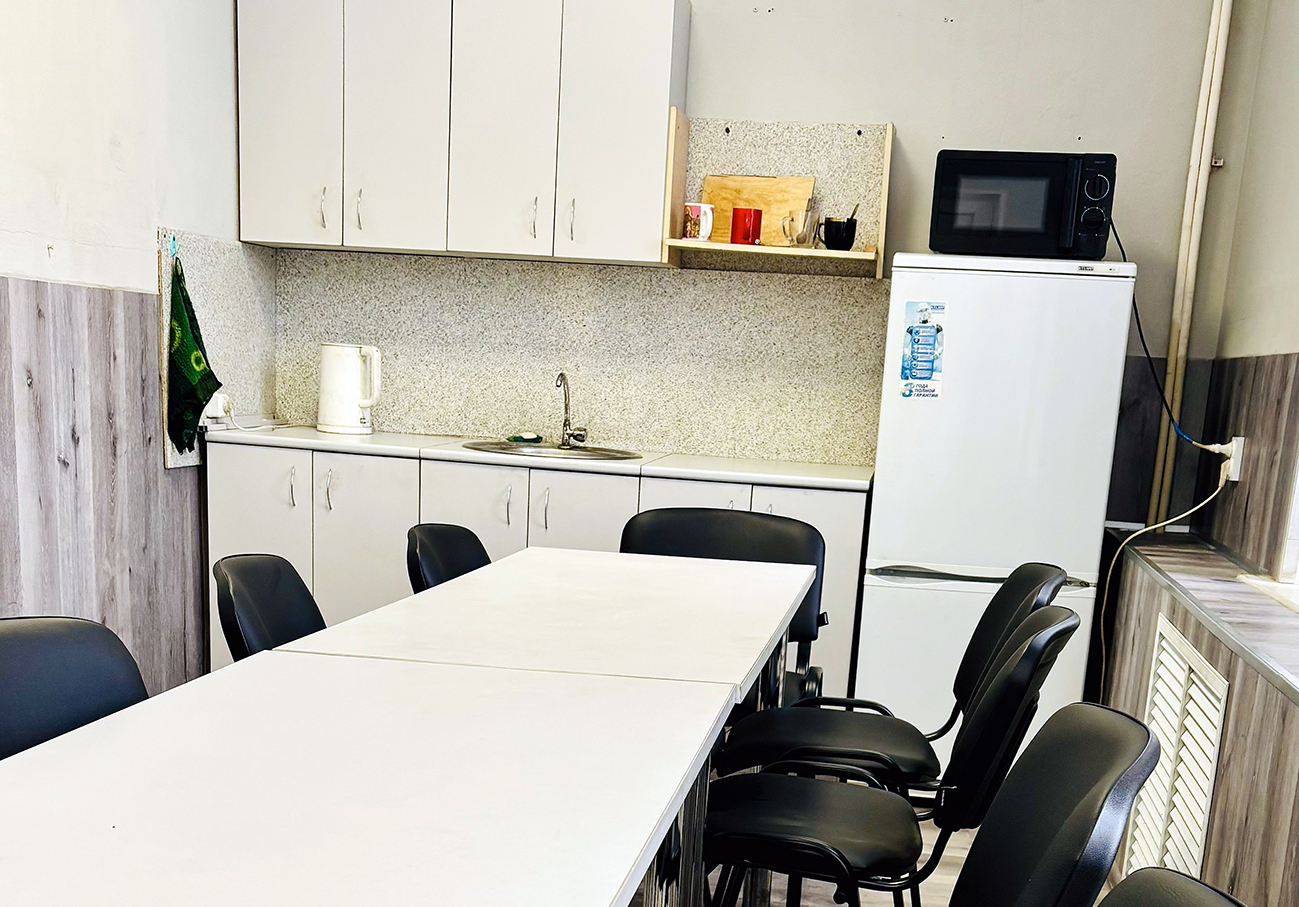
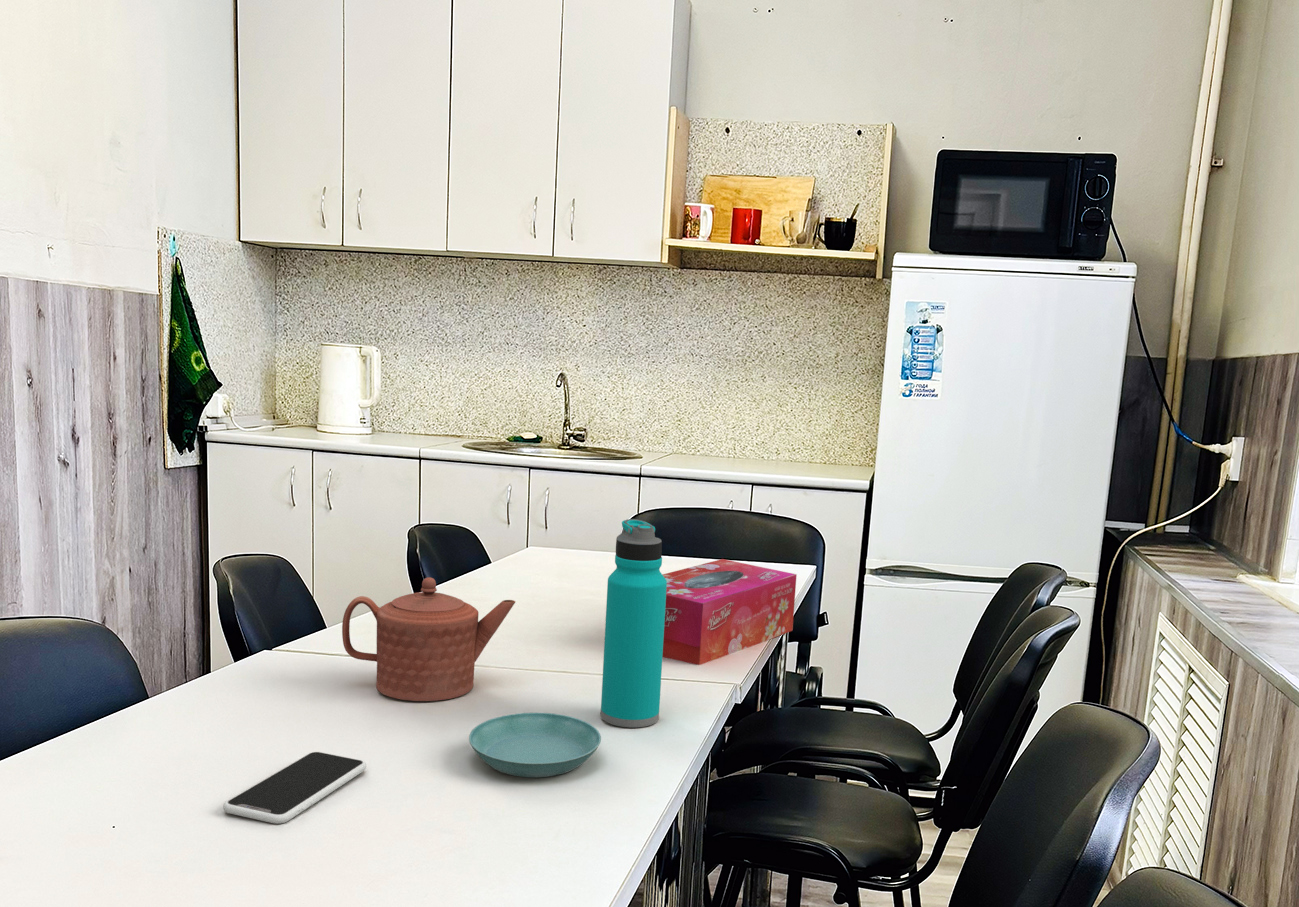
+ teapot [341,576,516,702]
+ tissue box [662,558,798,666]
+ saucer [468,712,602,779]
+ water bottle [600,518,667,729]
+ smartphone [222,751,367,825]
